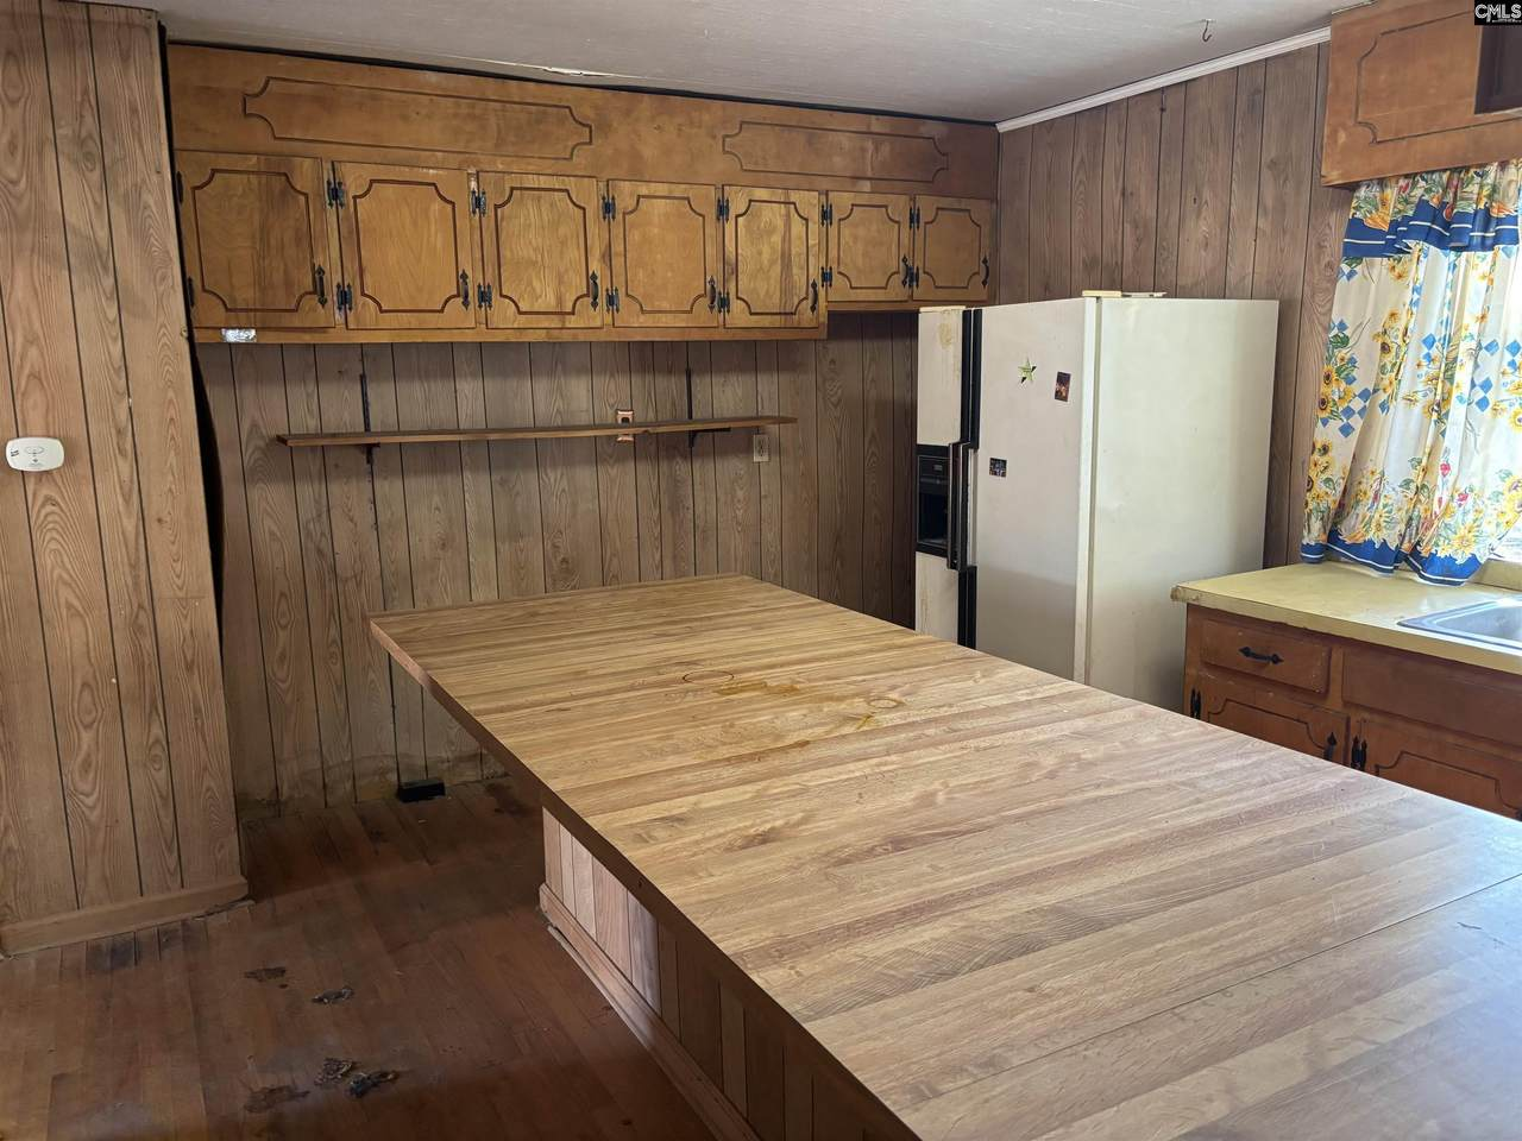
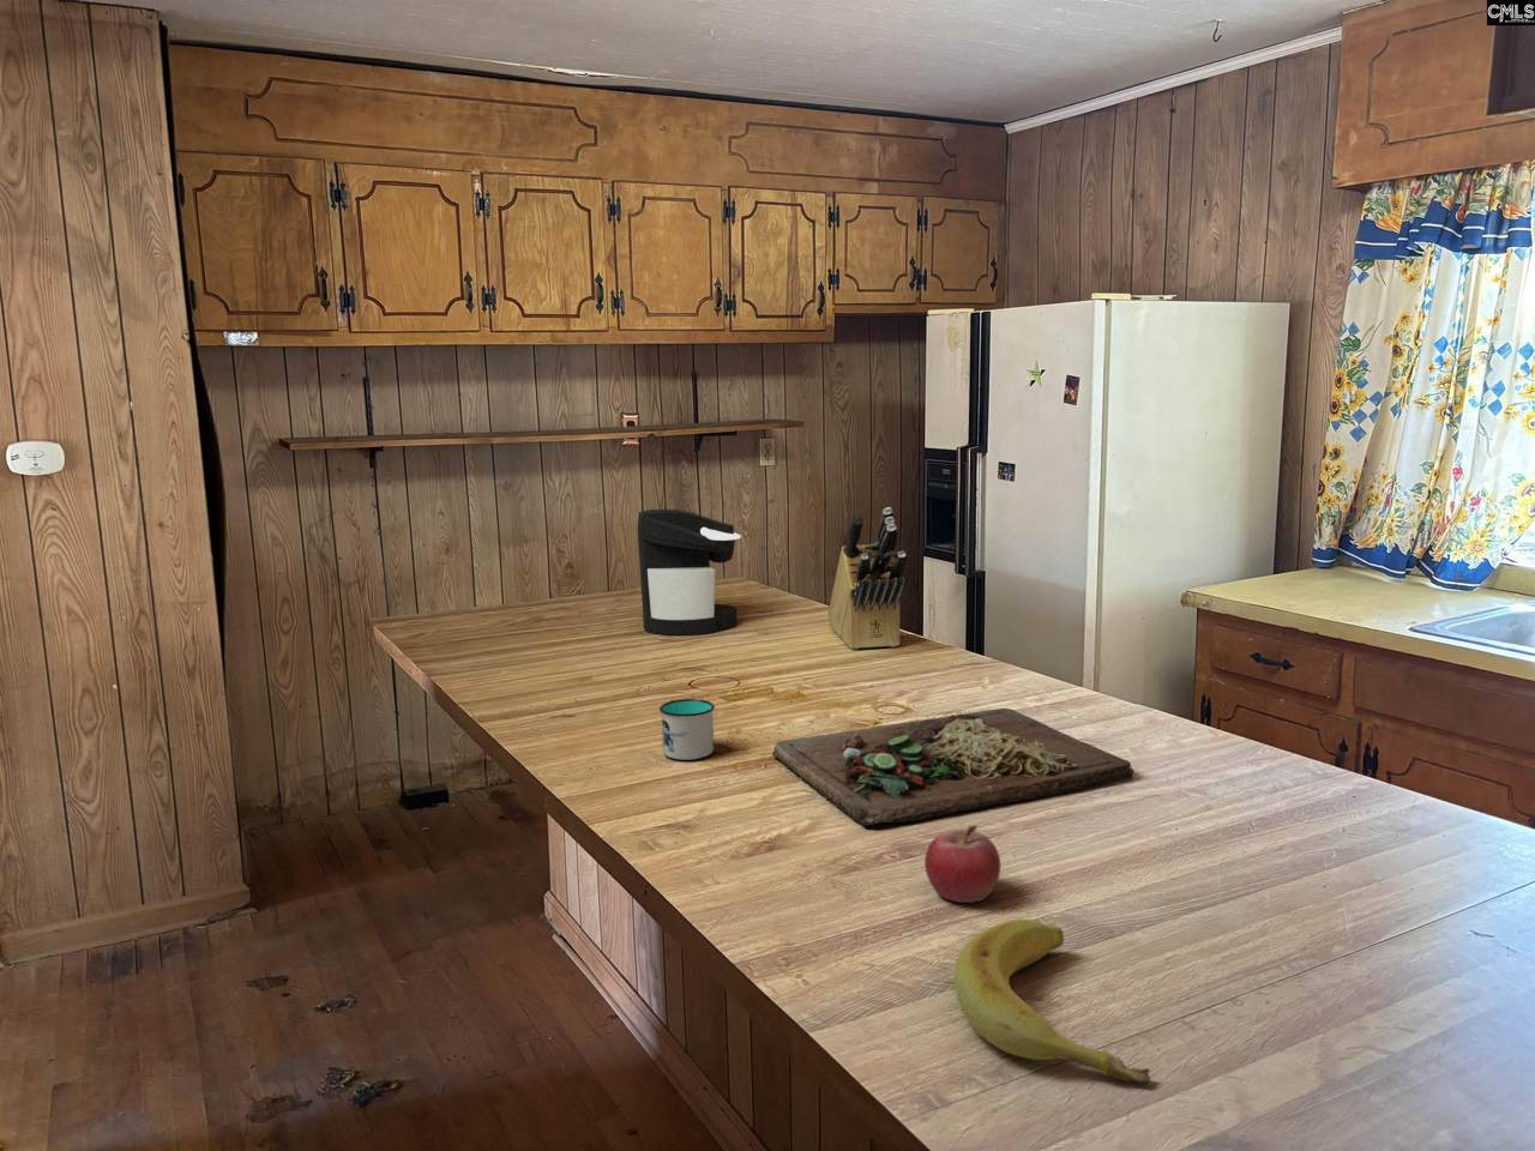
+ cutting board [771,707,1136,827]
+ knife block [828,505,908,649]
+ fruit [923,823,1001,904]
+ coffee maker [637,508,742,636]
+ banana [954,919,1152,1085]
+ mug [659,698,716,762]
